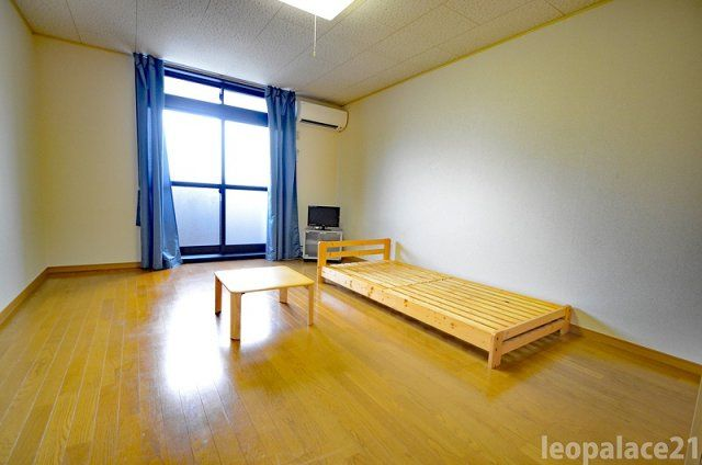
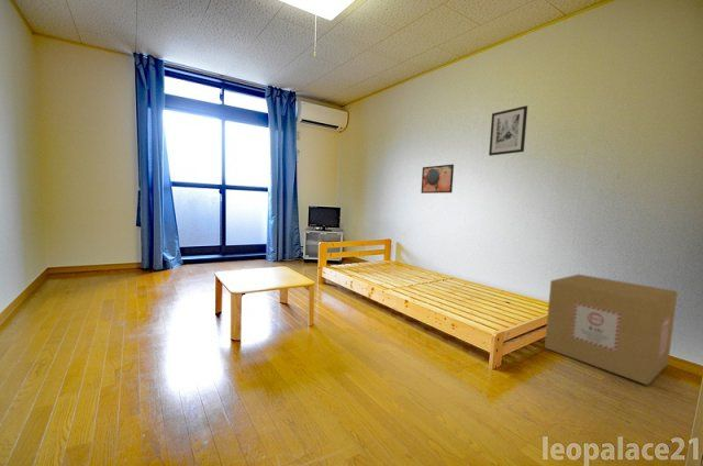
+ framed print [420,164,455,195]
+ cardboard box [544,274,679,386]
+ wall art [488,104,528,157]
